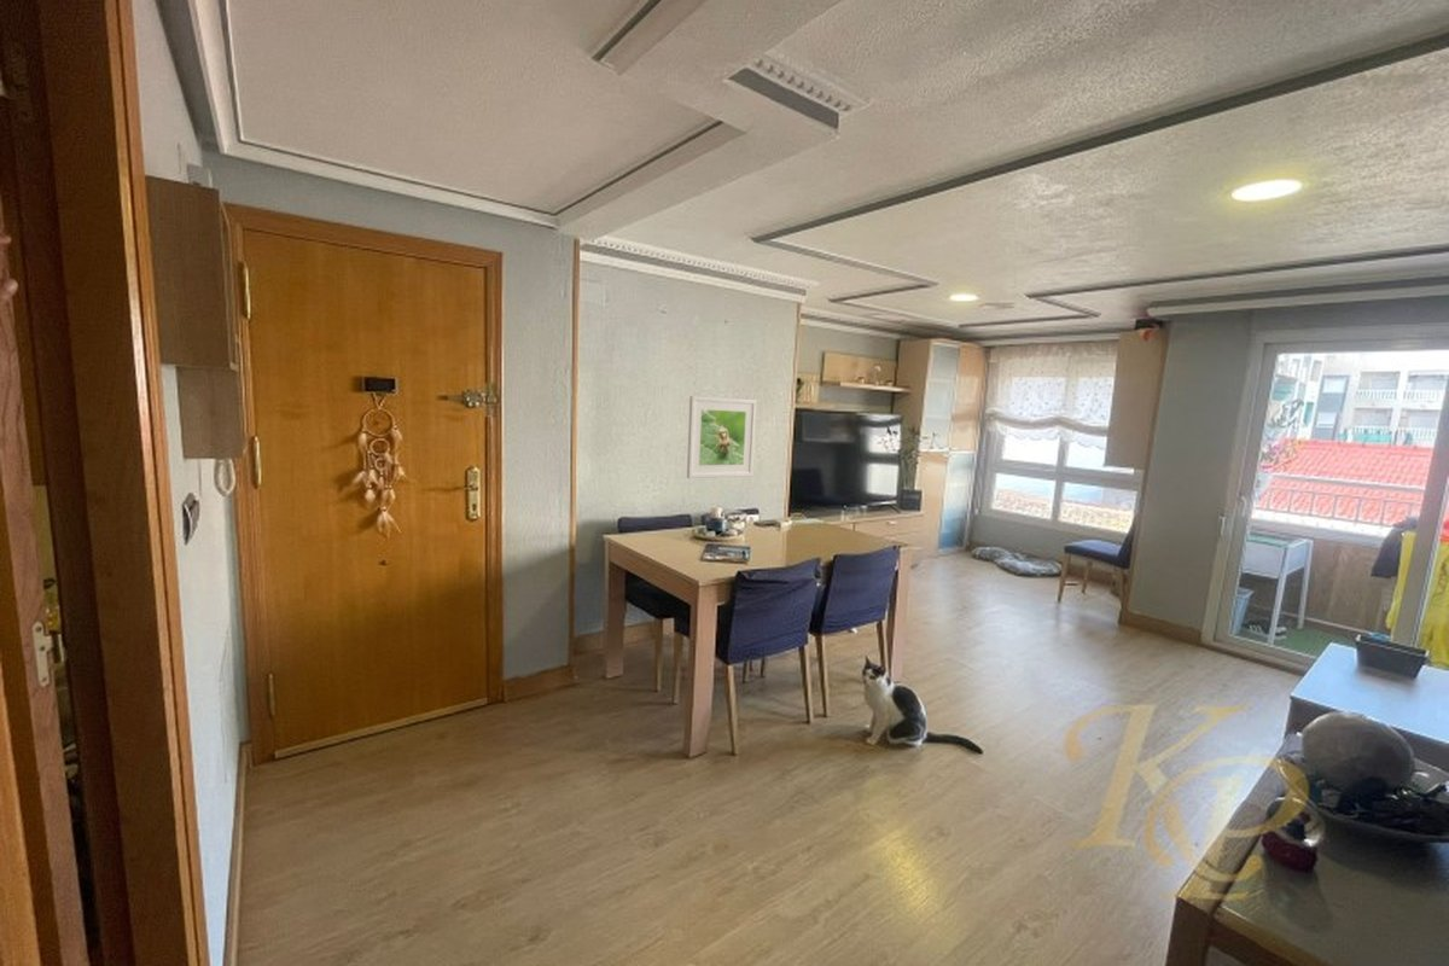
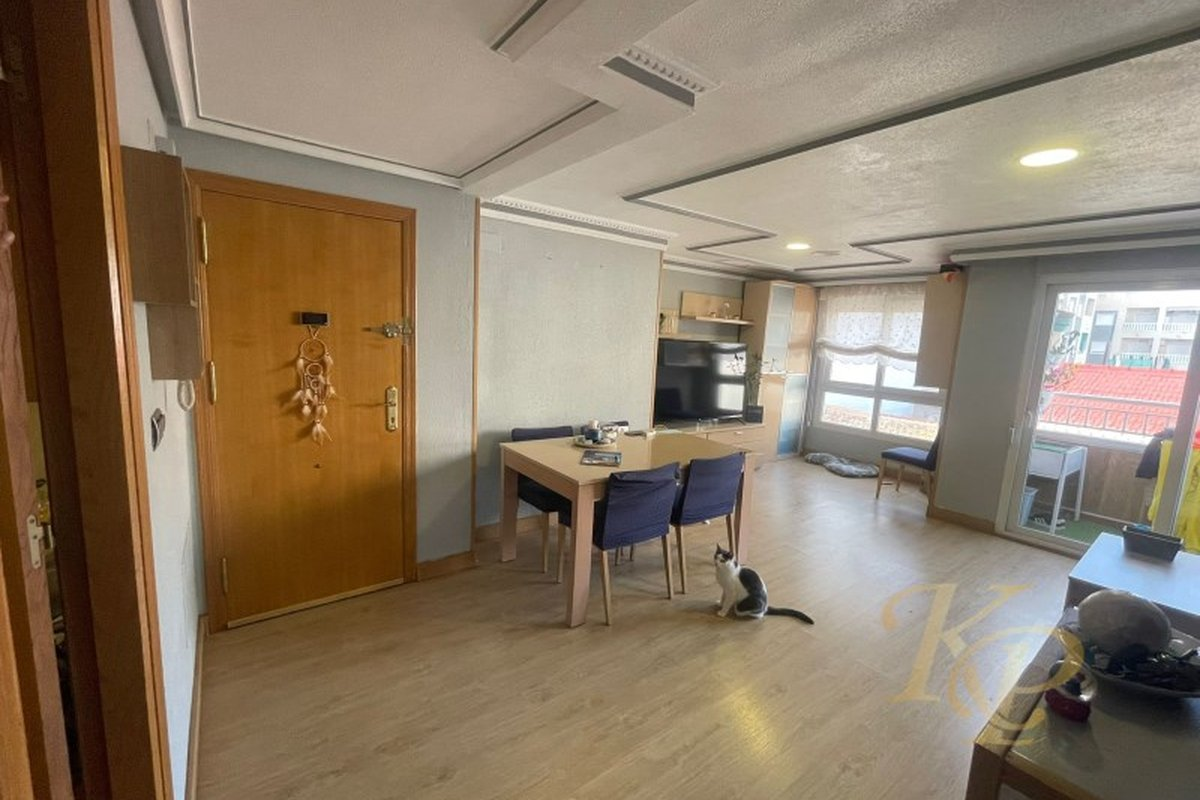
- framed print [686,395,757,479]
